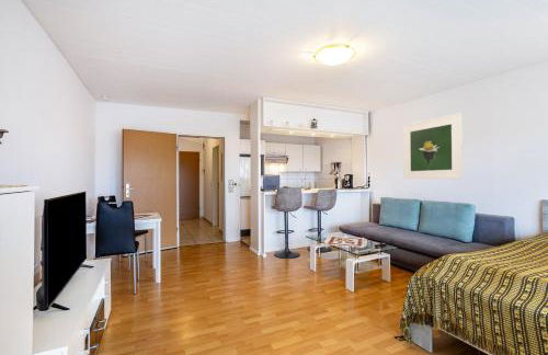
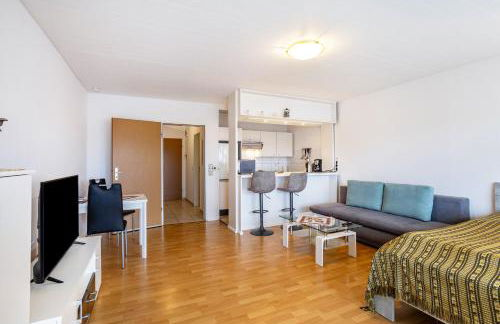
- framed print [402,112,464,180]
